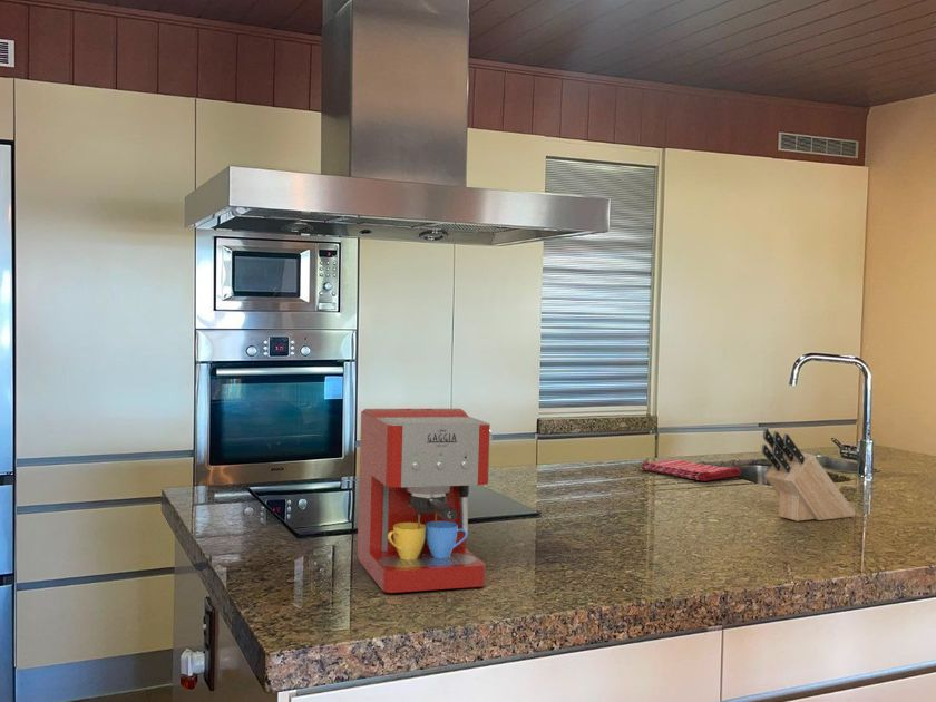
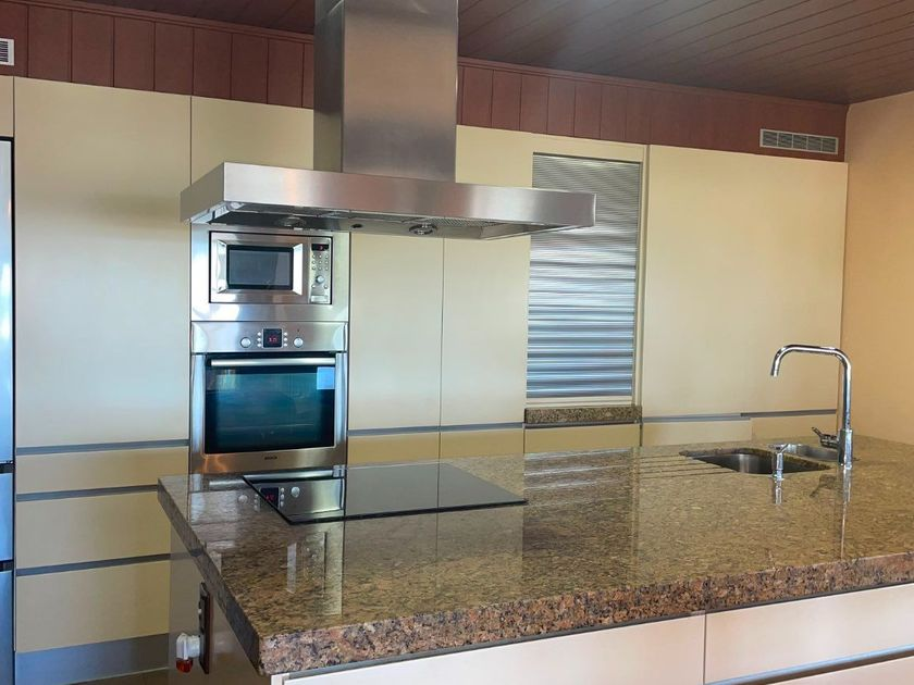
- dish towel [640,458,742,482]
- coffee maker [357,408,494,594]
- knife block [761,428,857,523]
